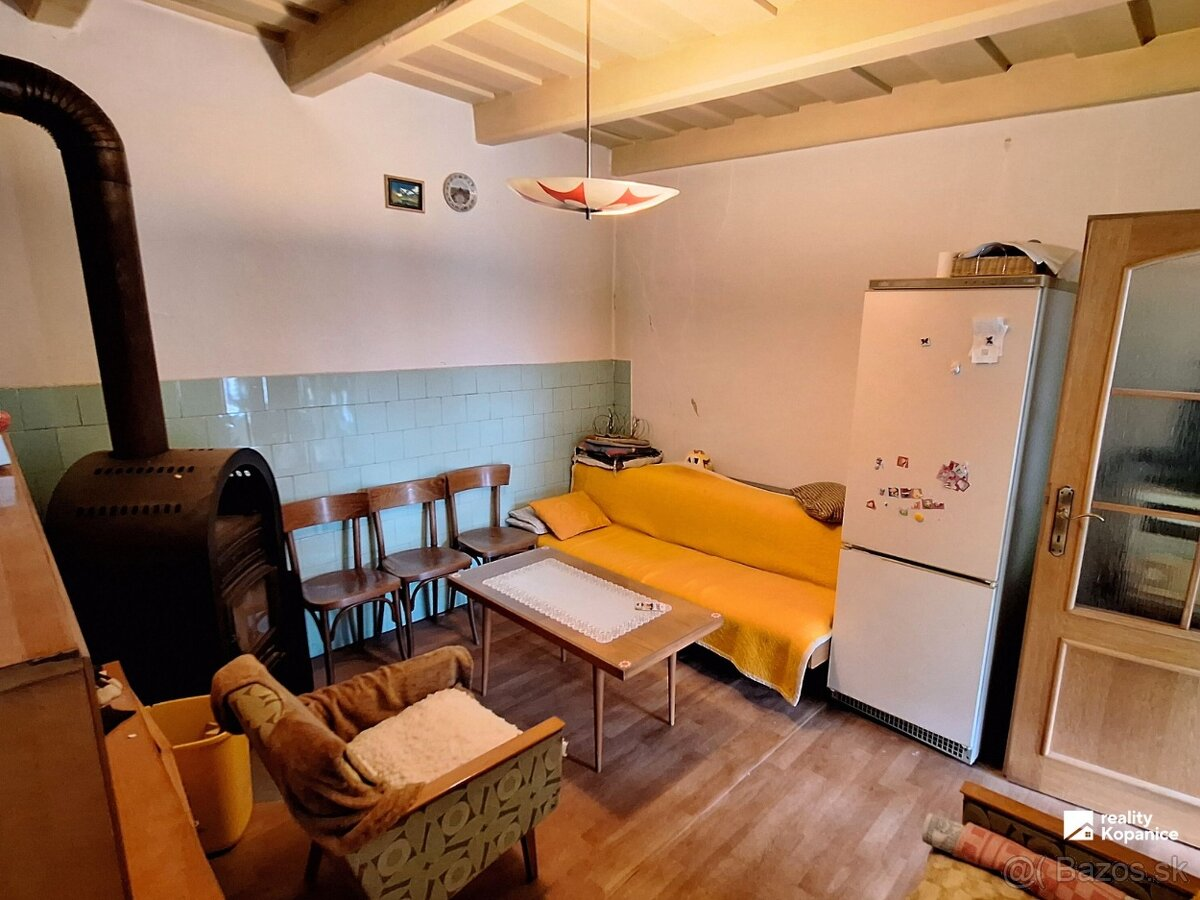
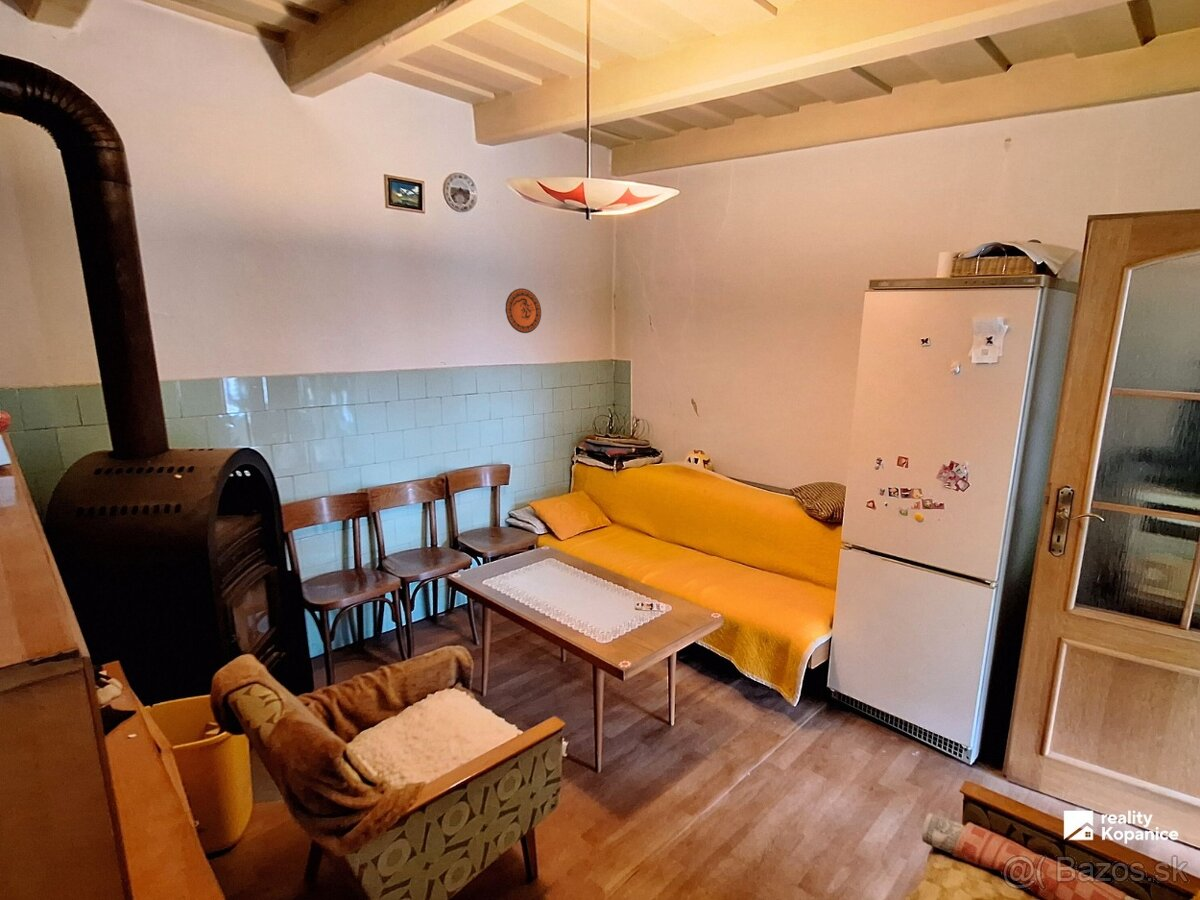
+ decorative plate [504,287,542,334]
